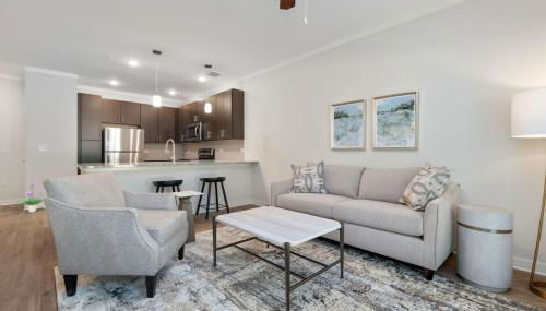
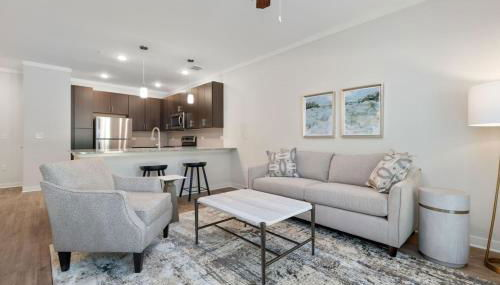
- potted plant [16,182,44,213]
